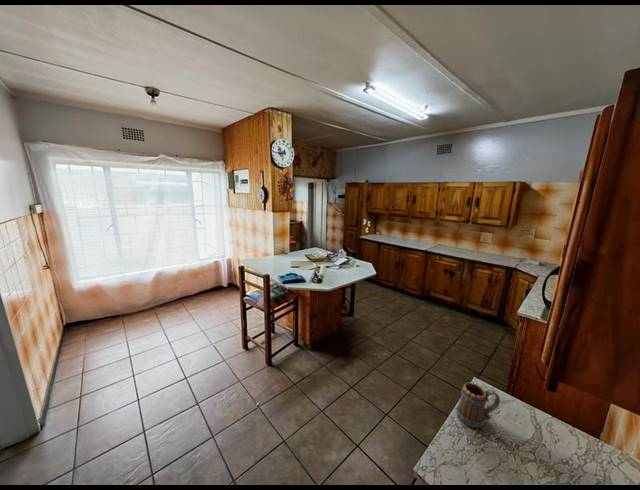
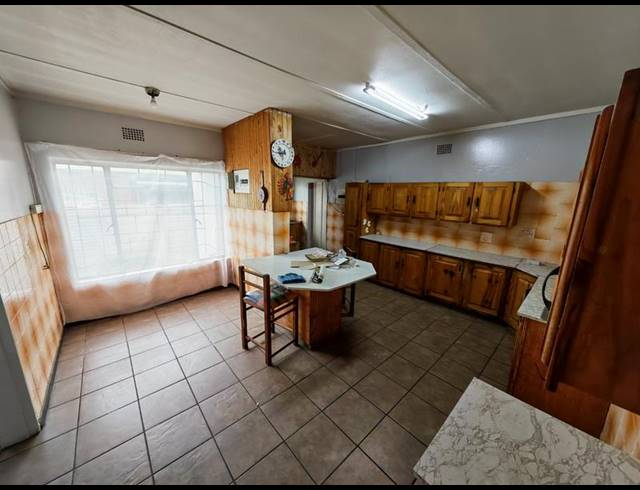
- mug [455,382,501,429]
